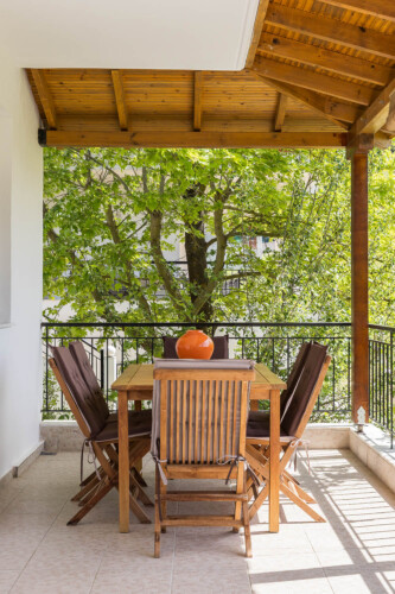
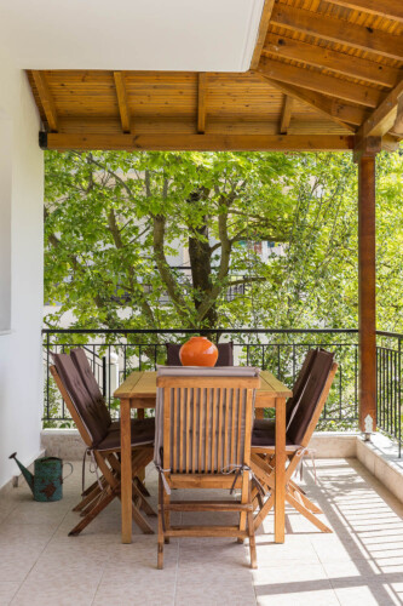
+ watering can [7,451,74,503]
